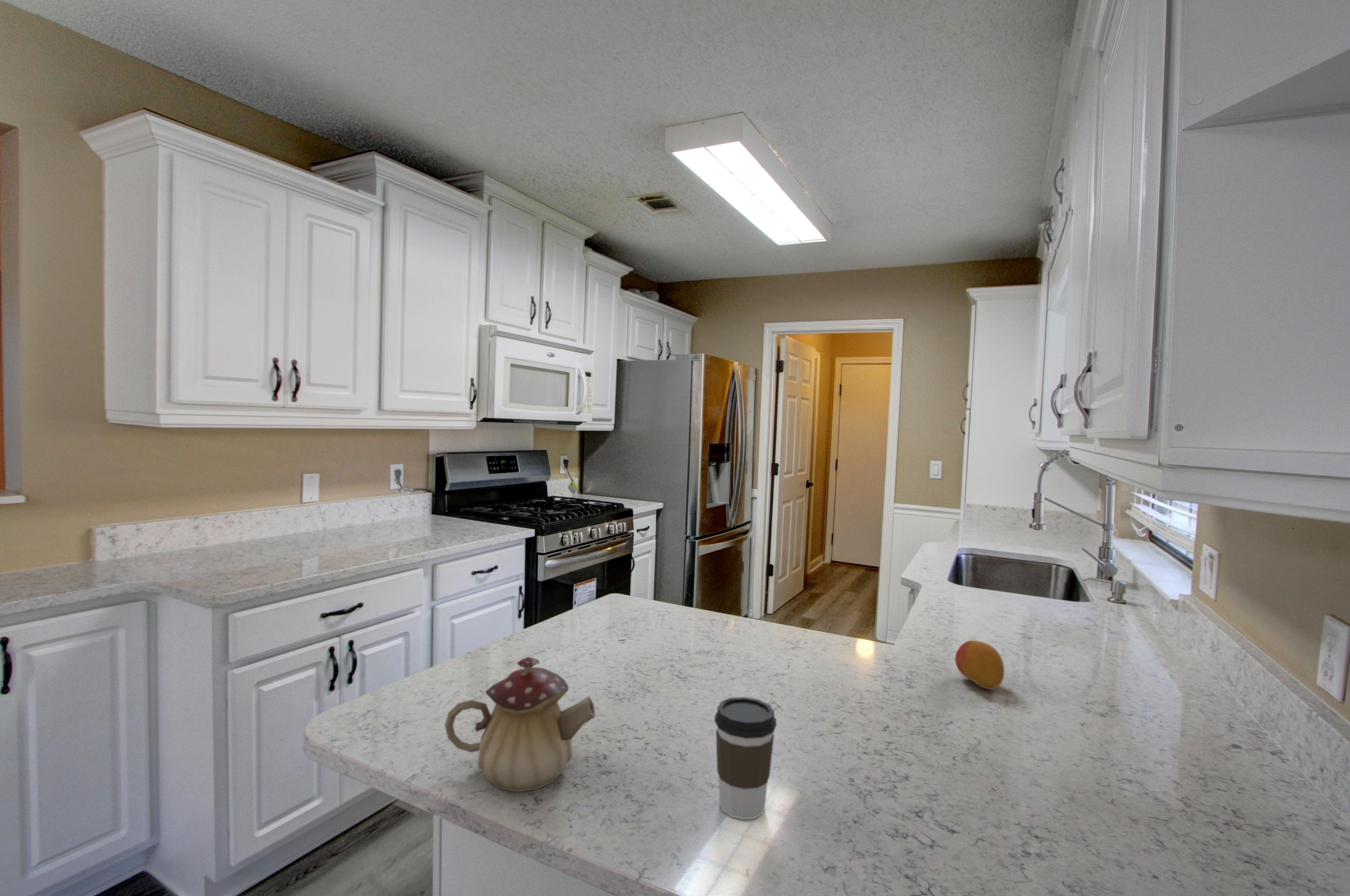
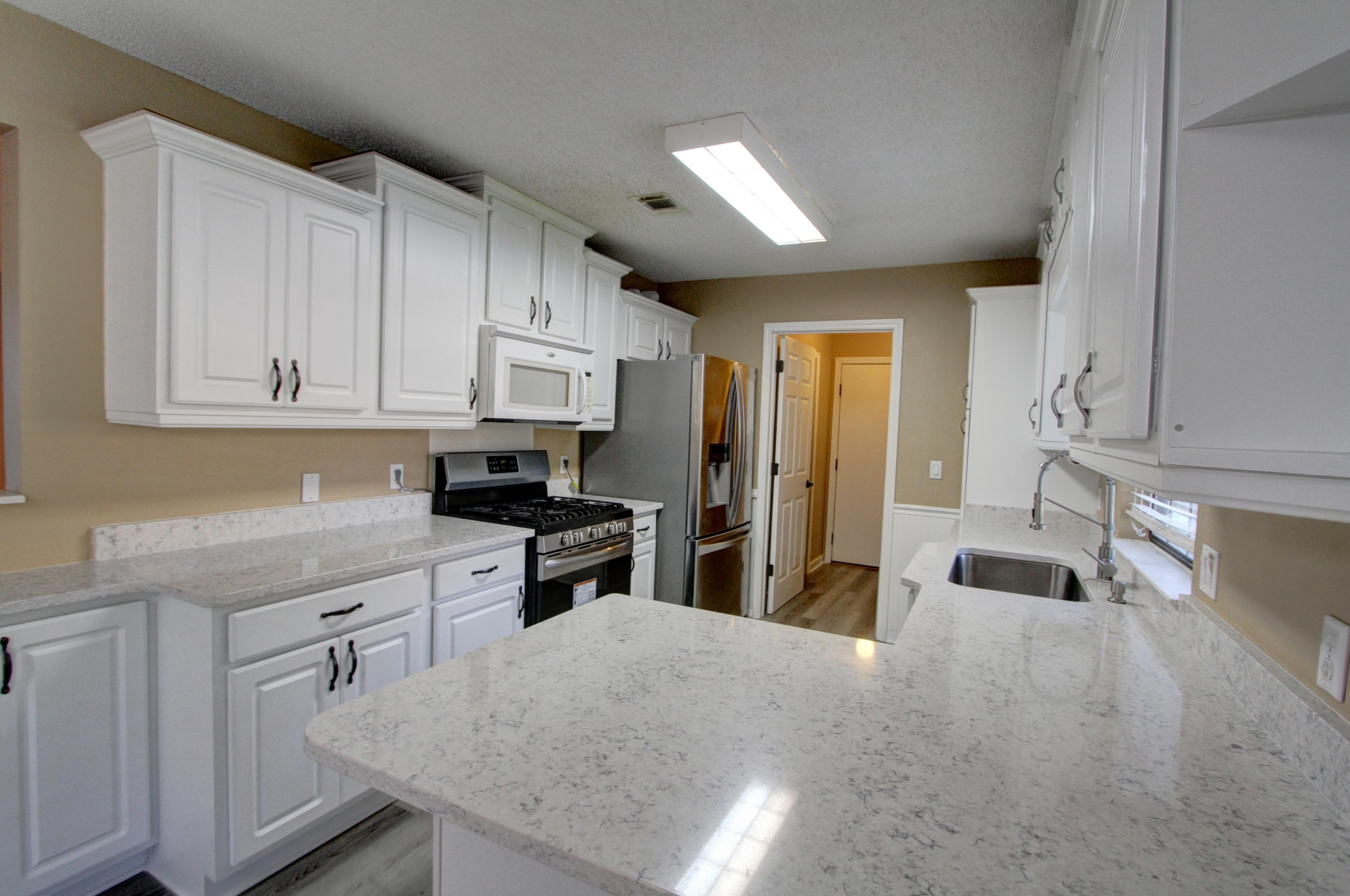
- coffee cup [714,697,777,820]
- teapot [444,656,596,792]
- fruit [955,640,1005,690]
